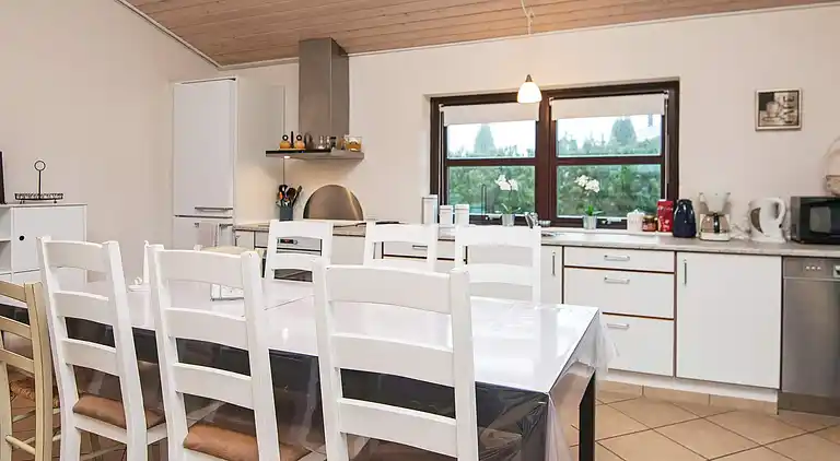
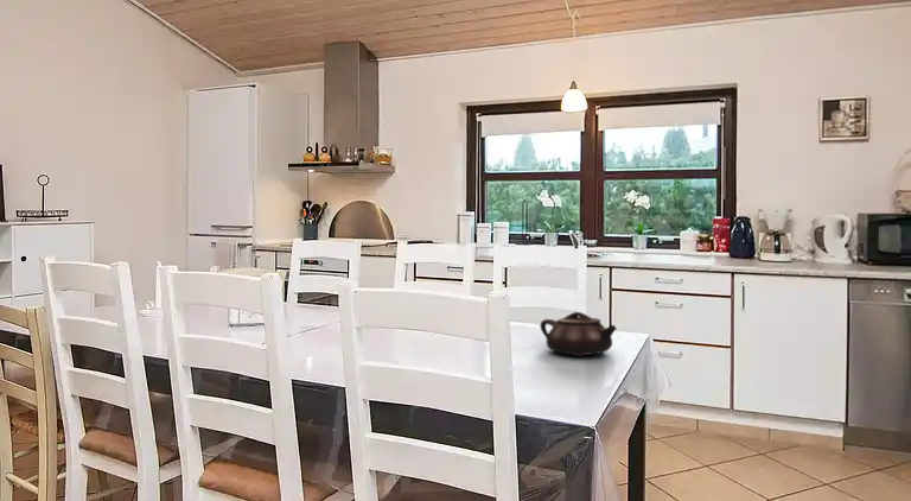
+ teapot [539,311,618,357]
